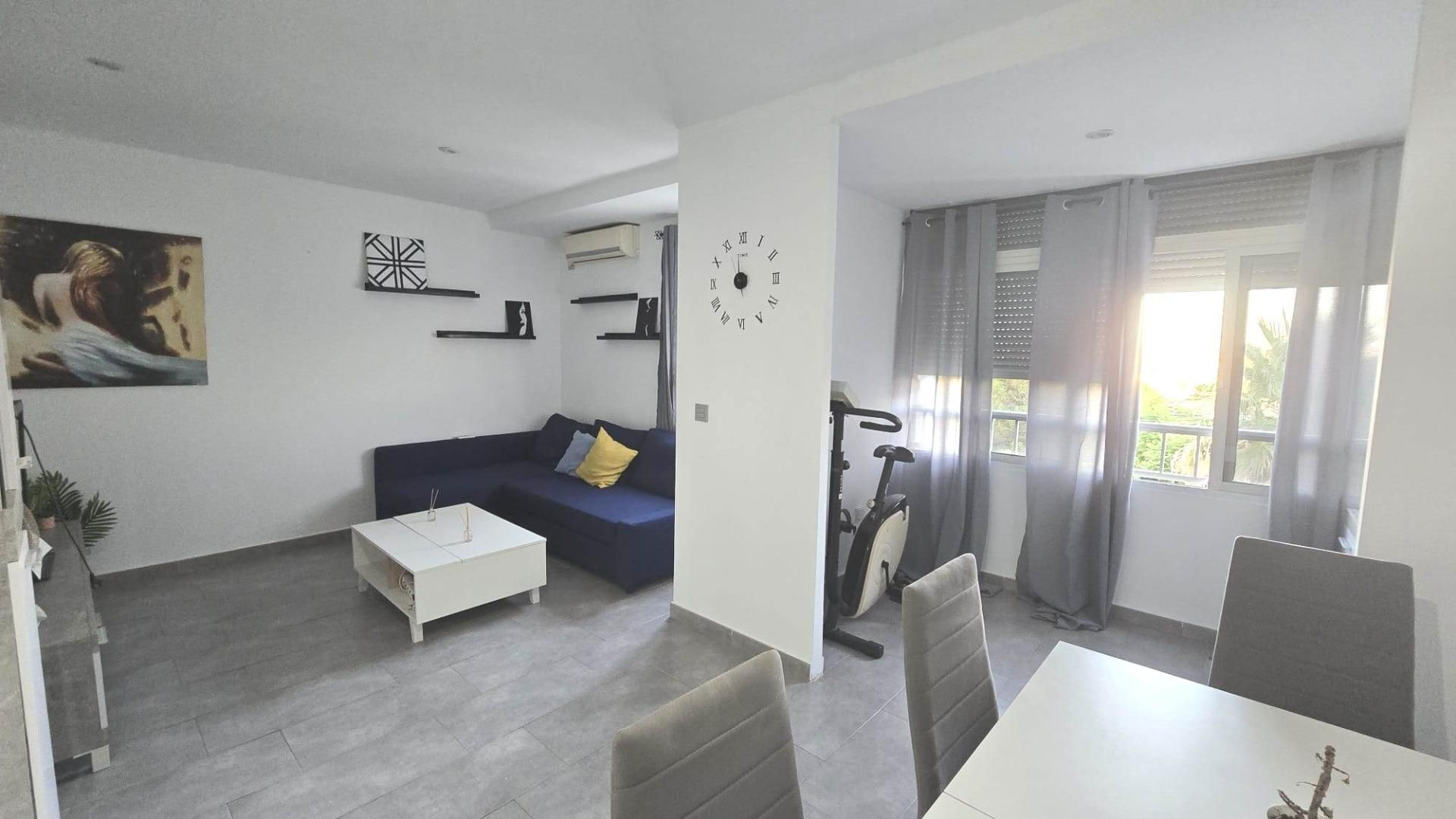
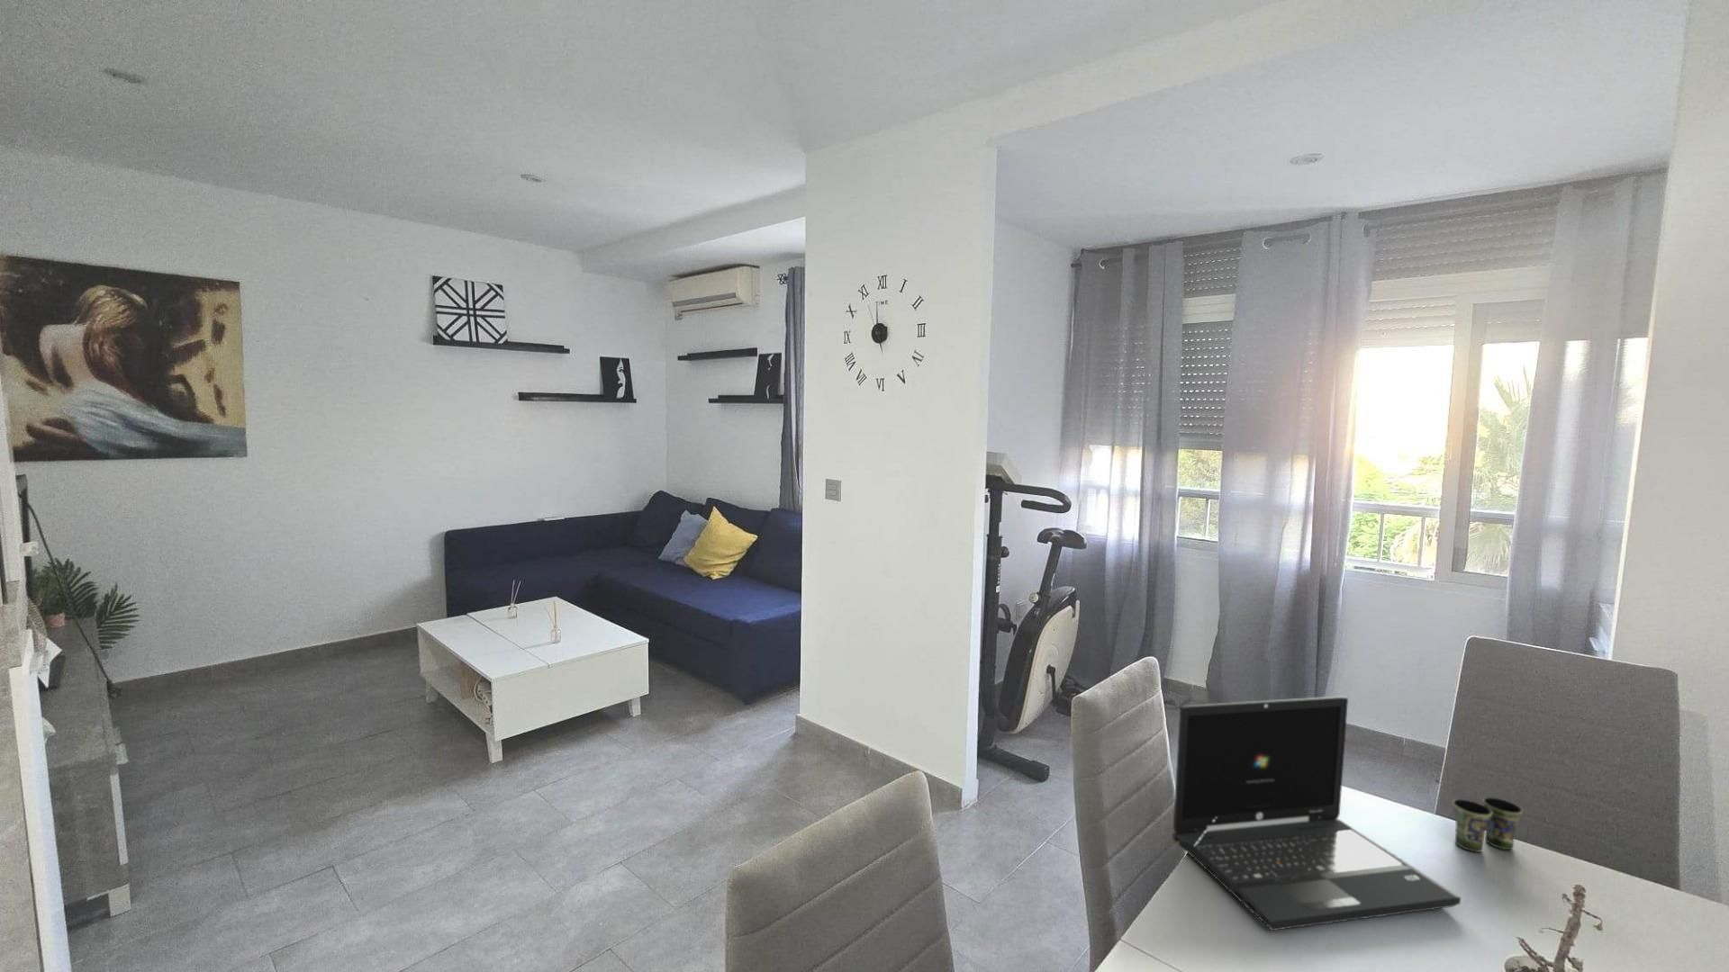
+ cup [1451,796,1524,853]
+ laptop [1172,695,1462,932]
